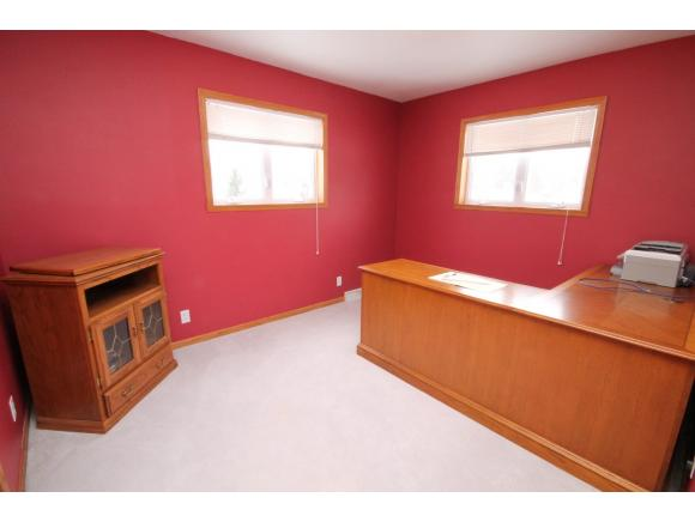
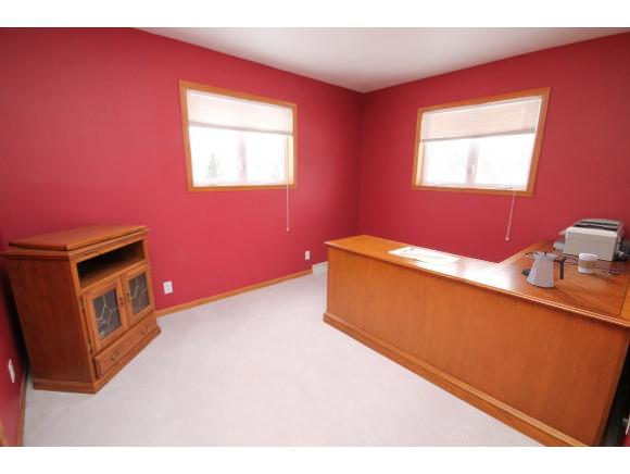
+ coffee cup [577,252,600,275]
+ coffee maker [521,250,568,288]
